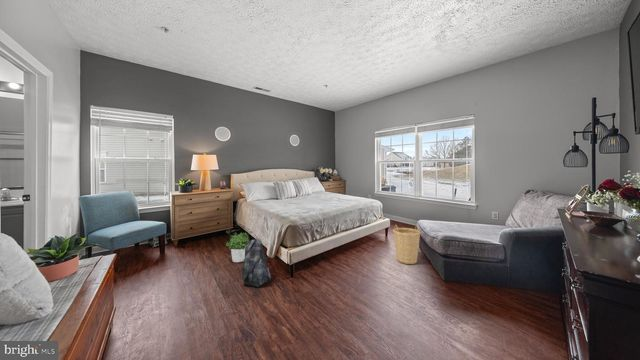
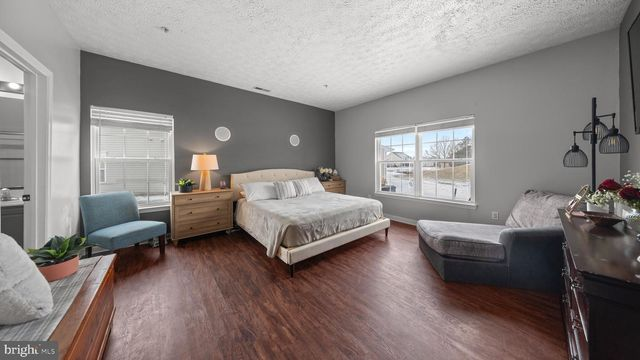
- jacket [241,237,272,288]
- basket [392,224,421,265]
- potted plant [225,232,251,263]
